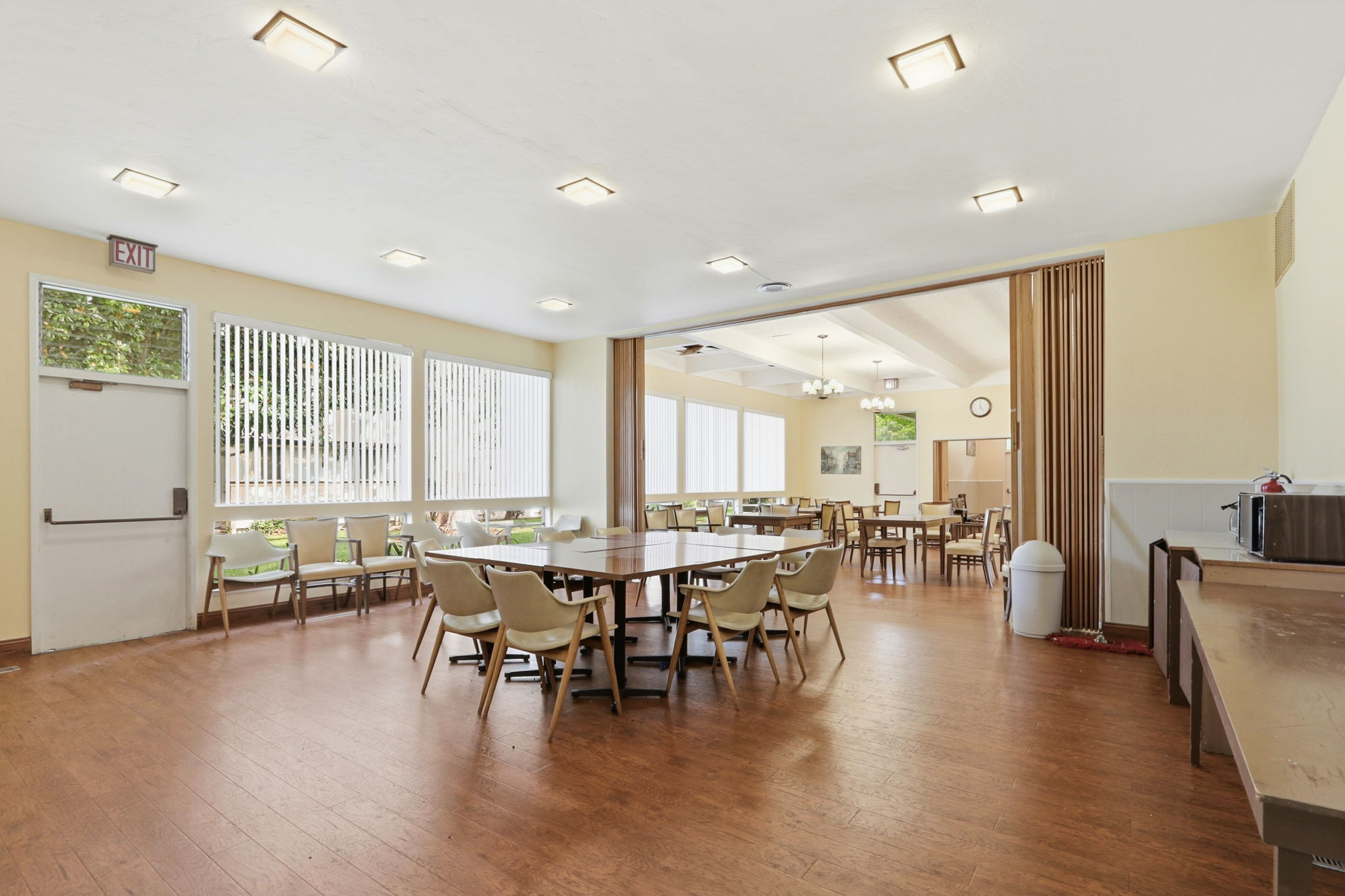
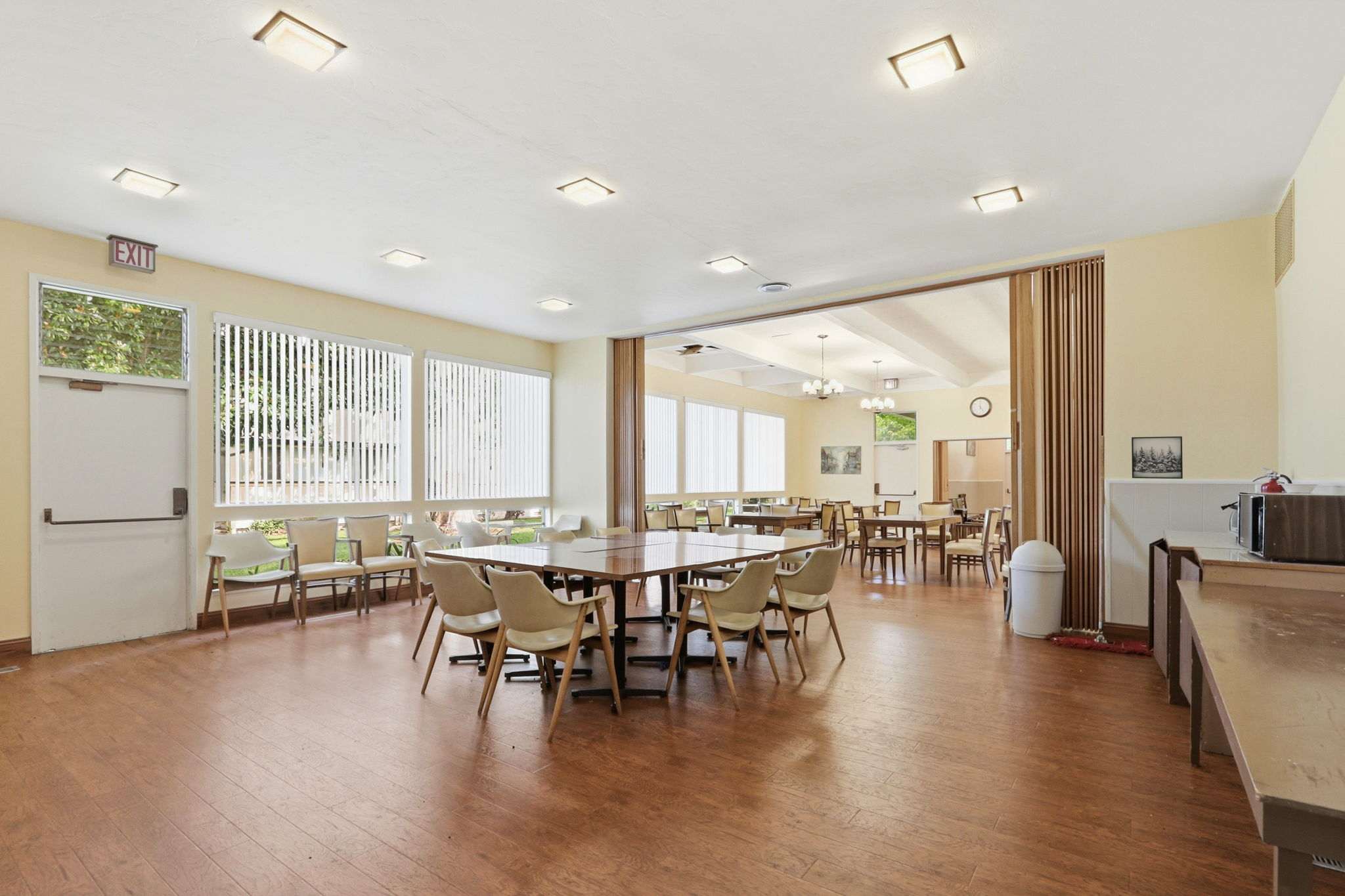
+ wall art [1131,436,1183,479]
